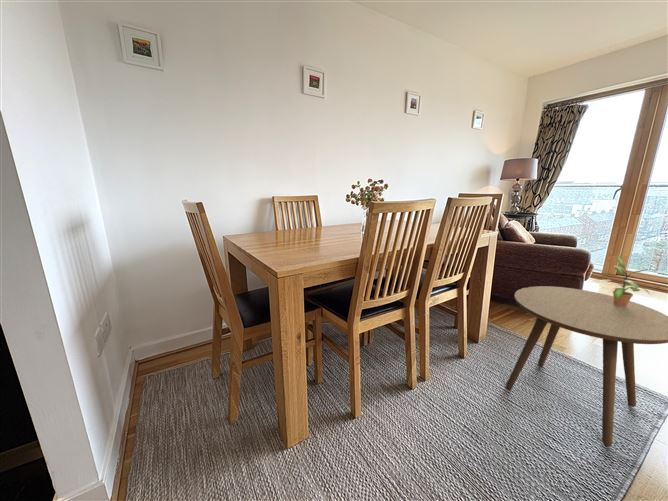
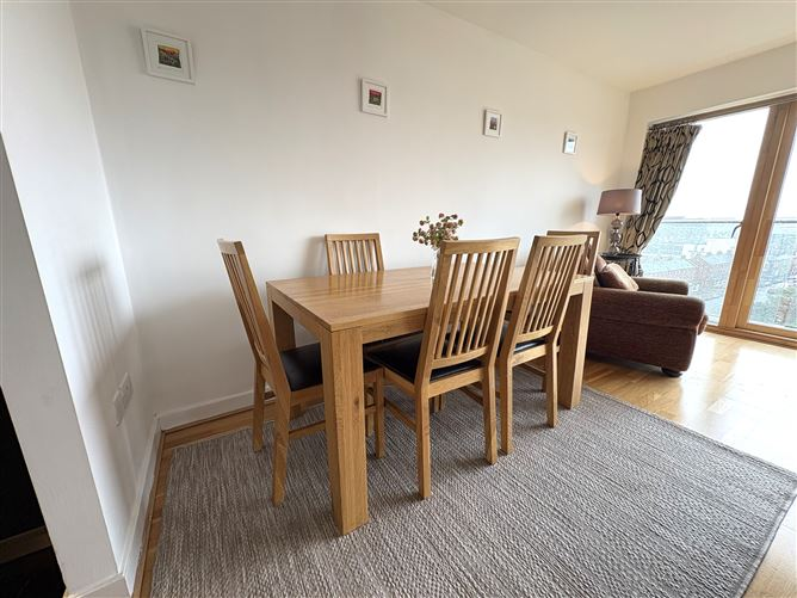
- potted plant [598,253,654,307]
- side table [505,285,668,447]
